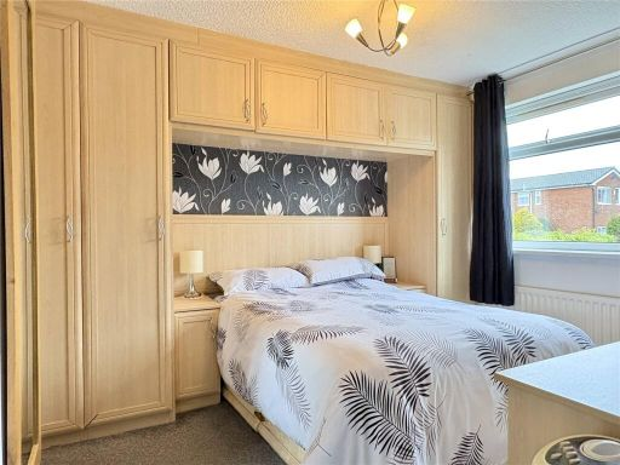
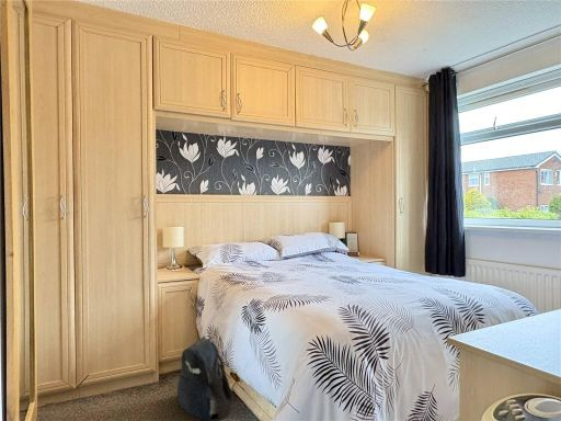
+ backpack [176,334,234,421]
